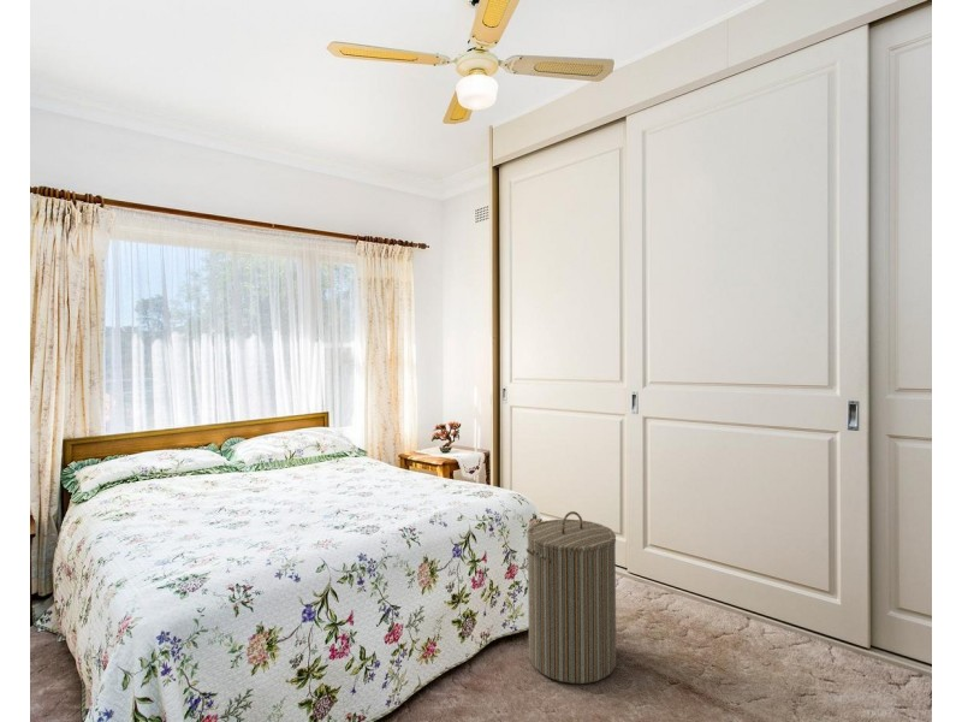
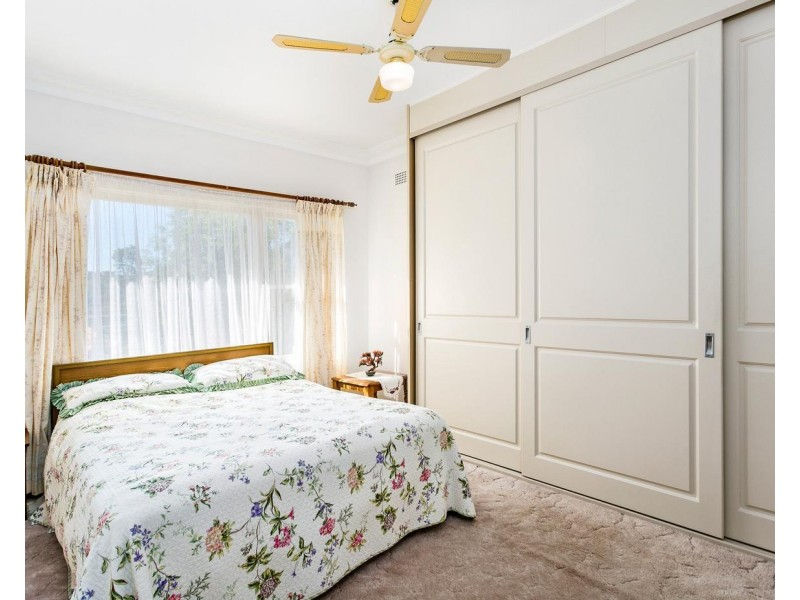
- laundry hamper [525,510,617,685]
